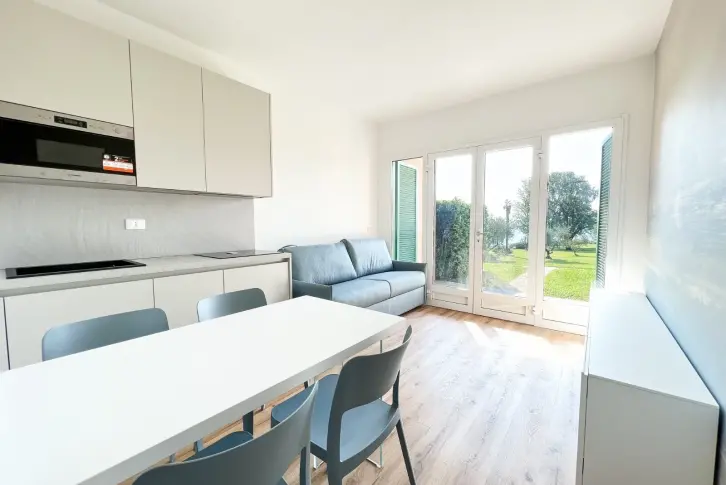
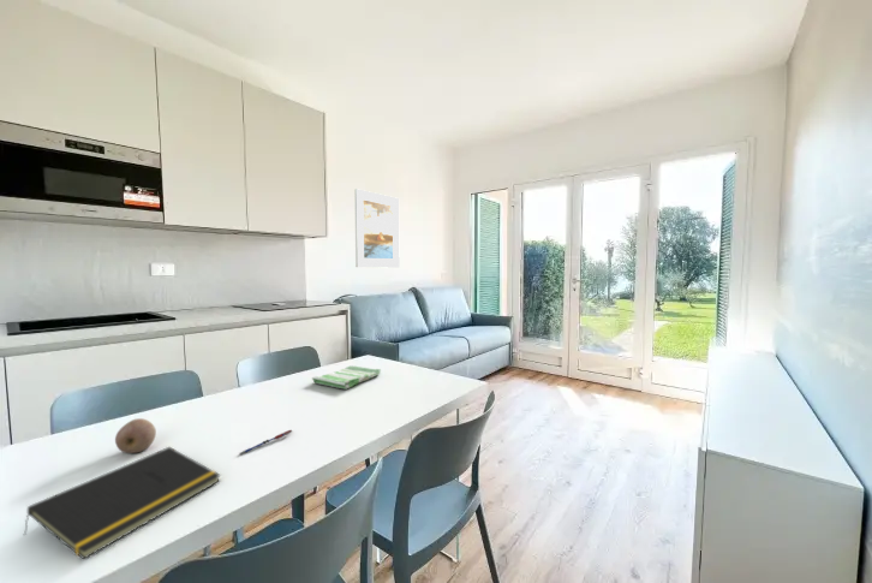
+ fruit [114,417,157,454]
+ notepad [23,446,222,560]
+ dish towel [311,364,382,391]
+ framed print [353,188,401,269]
+ pen [238,429,293,456]
